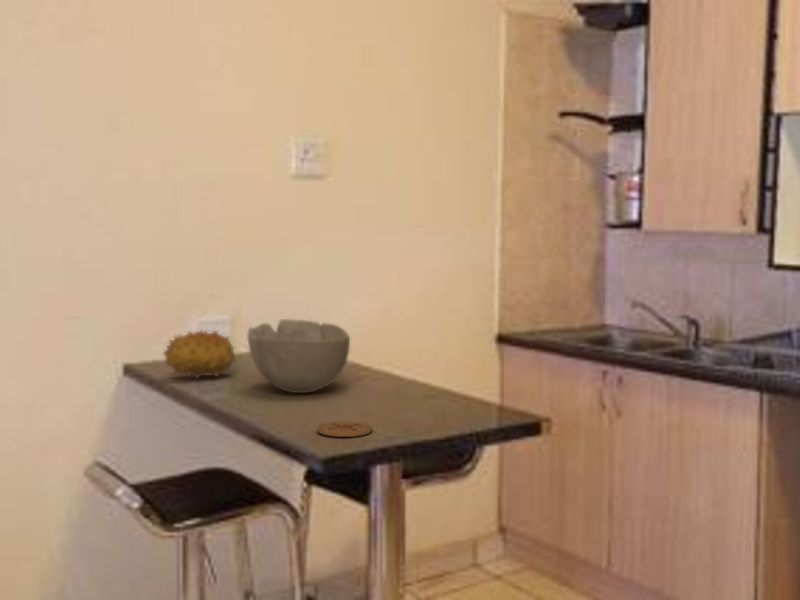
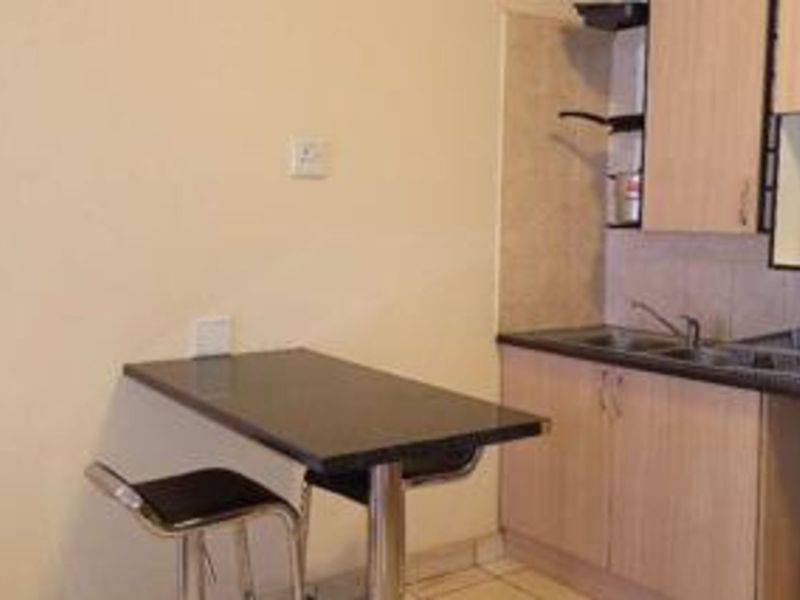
- fruit [162,329,237,380]
- bowl [247,318,351,394]
- coaster [316,420,373,438]
